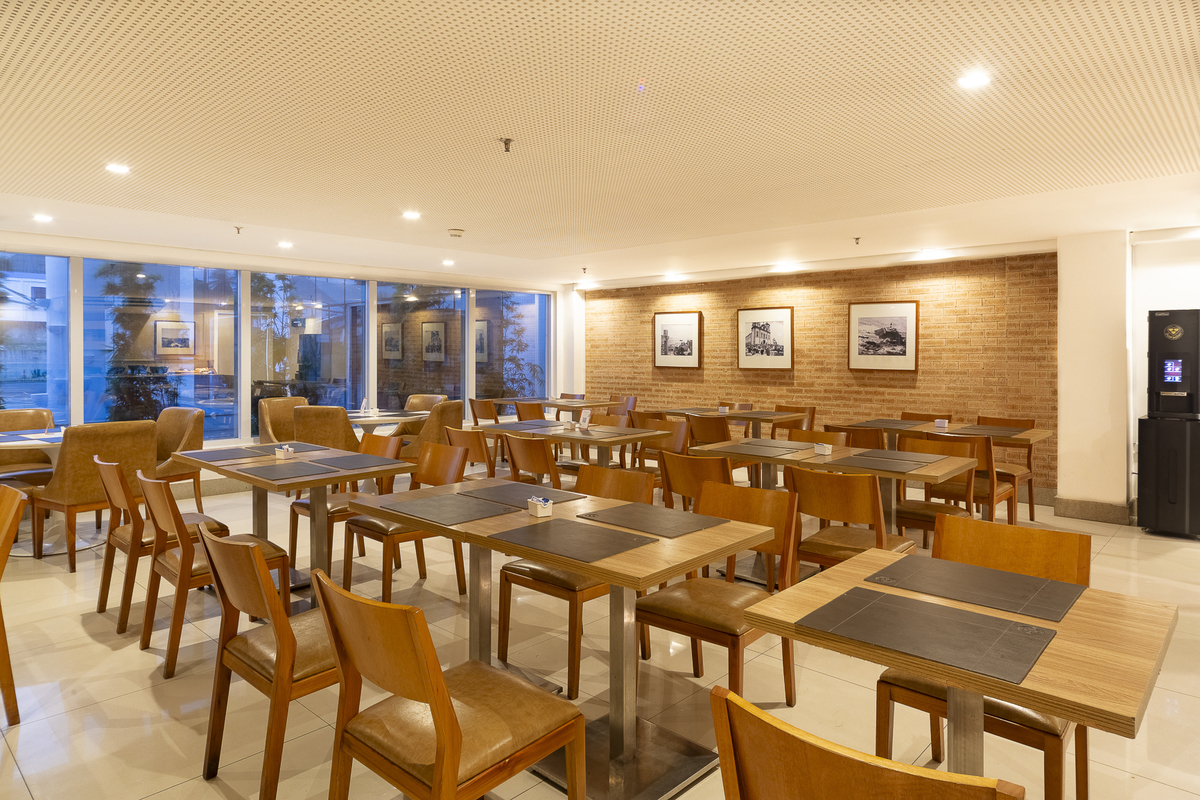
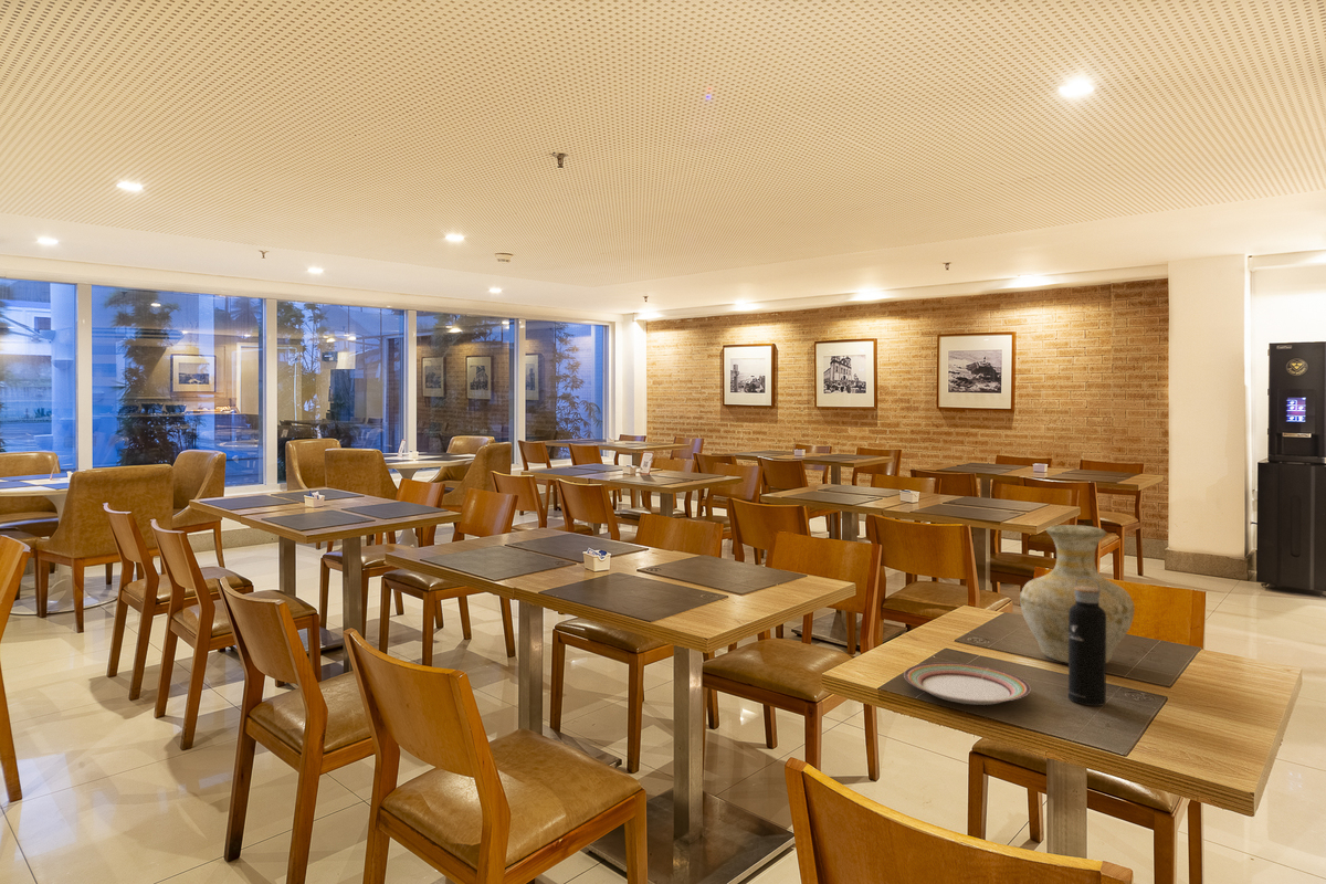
+ water bottle [1067,577,1107,707]
+ plate [903,662,1031,706]
+ vase [1019,524,1135,664]
